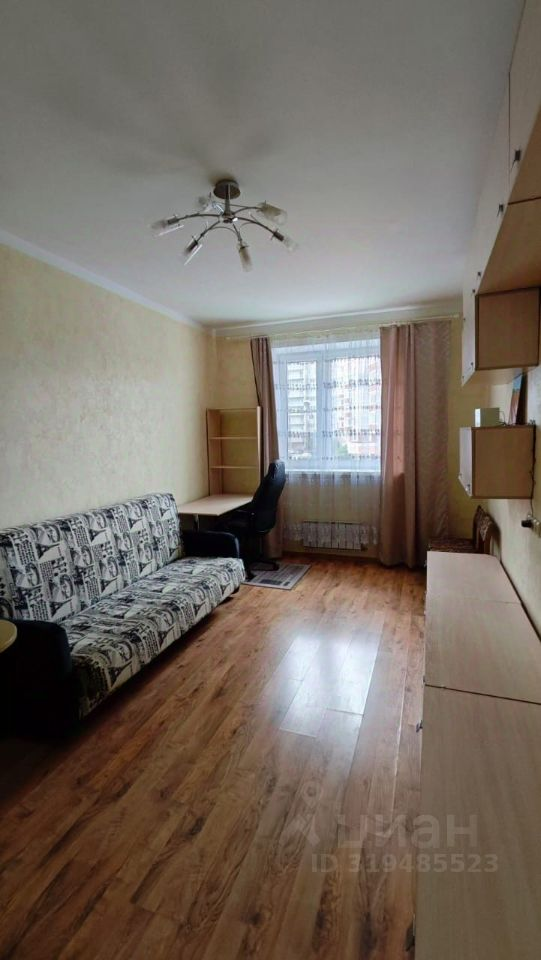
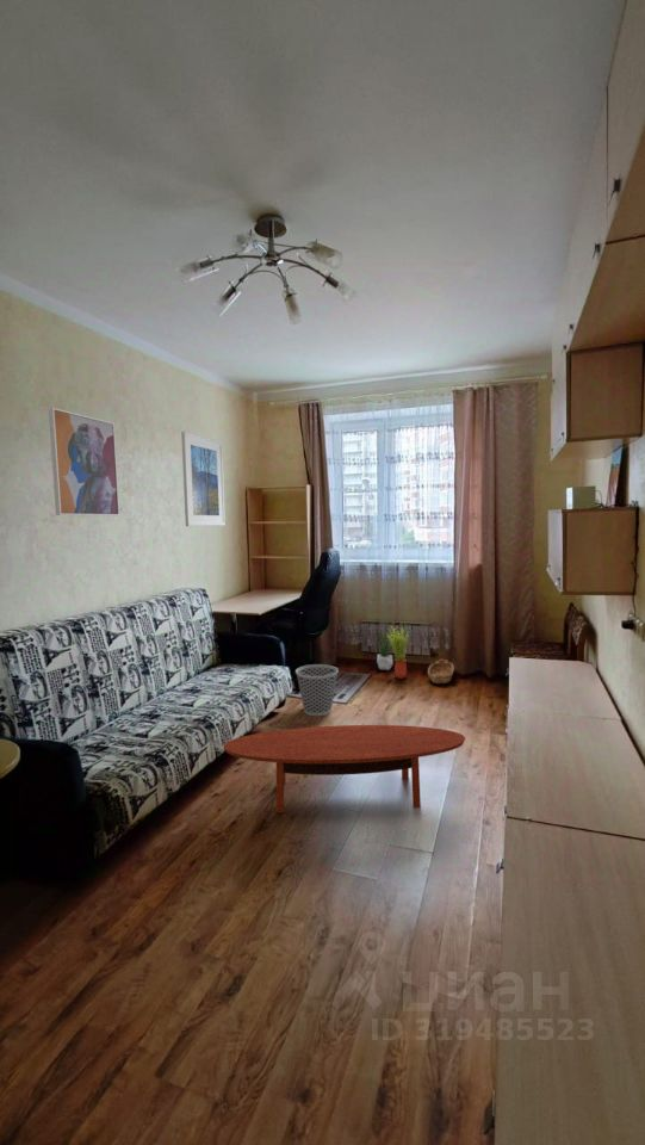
+ wastebasket [294,663,340,717]
+ coffee table [223,724,466,815]
+ potted plant [386,626,410,680]
+ wall art [48,407,120,516]
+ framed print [180,431,227,527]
+ basket [427,658,455,685]
+ potted plant [374,626,396,671]
